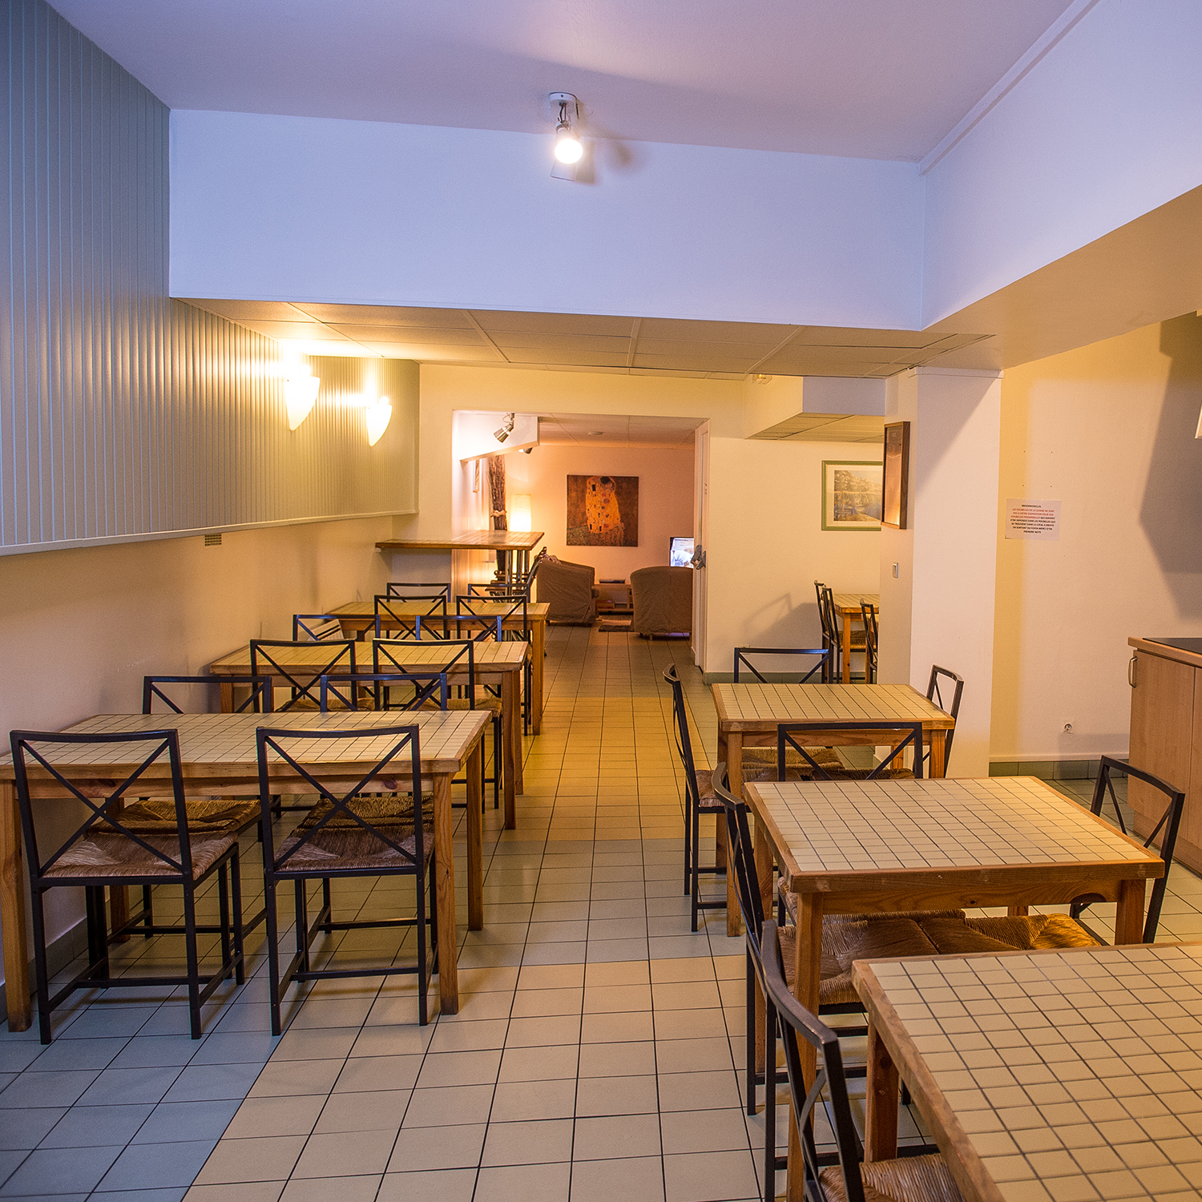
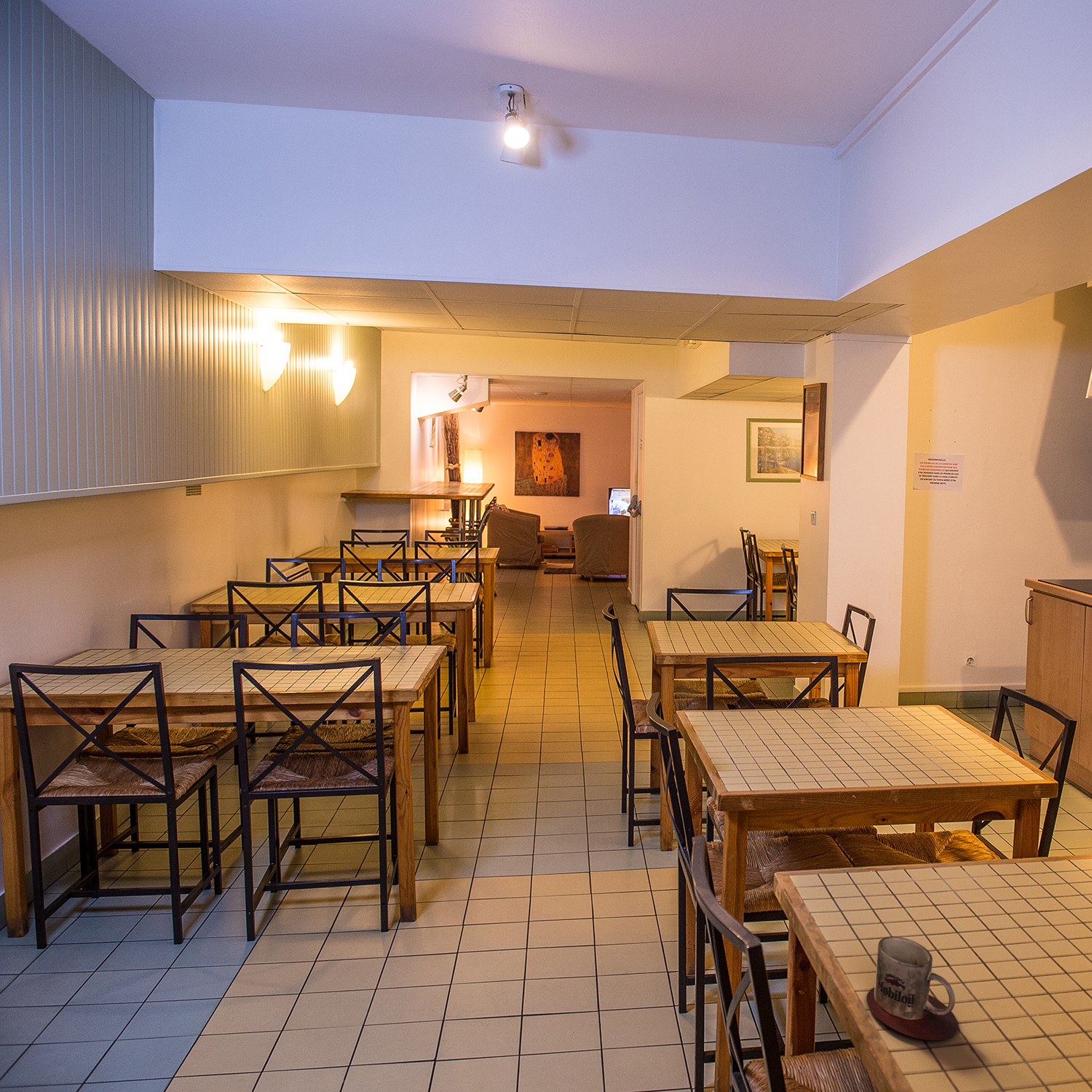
+ mug [866,935,959,1041]
